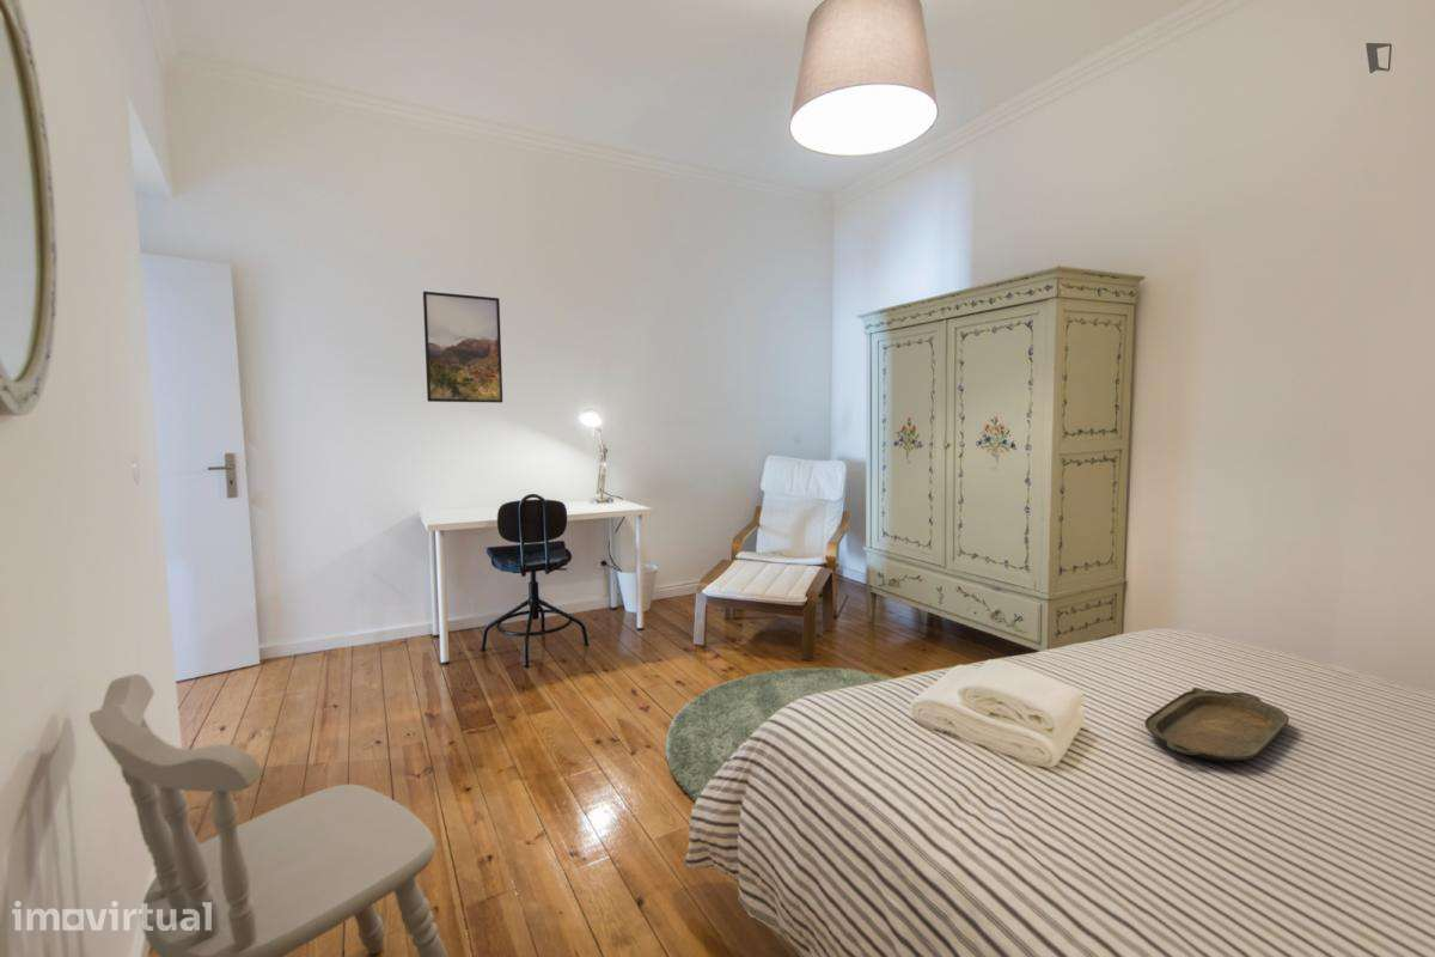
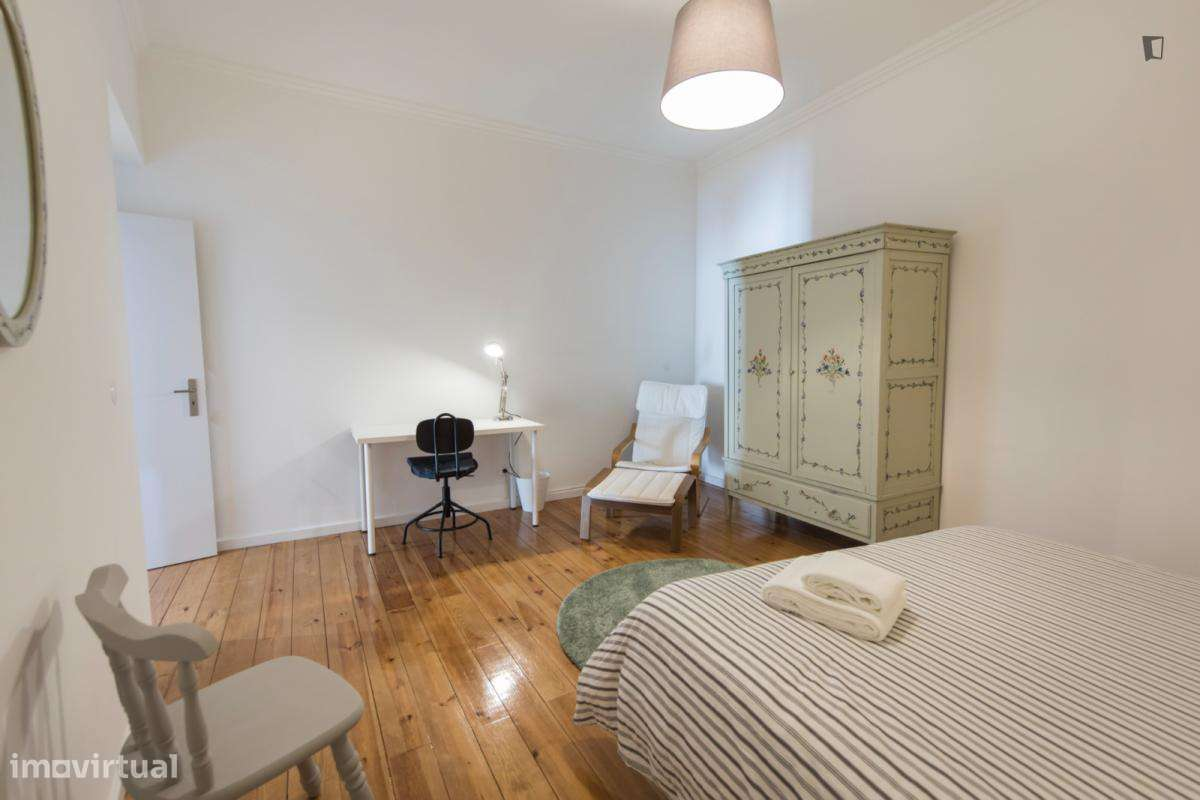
- serving tray [1143,687,1290,763]
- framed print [422,291,503,404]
